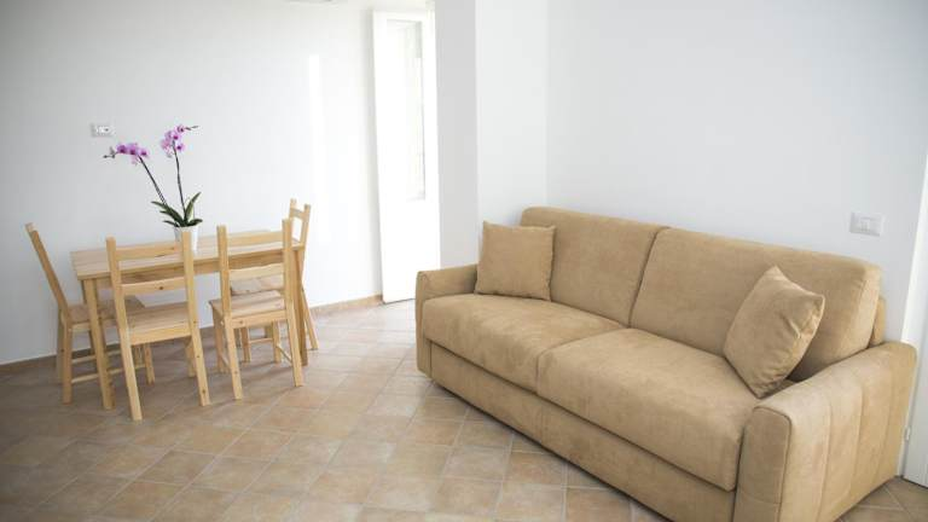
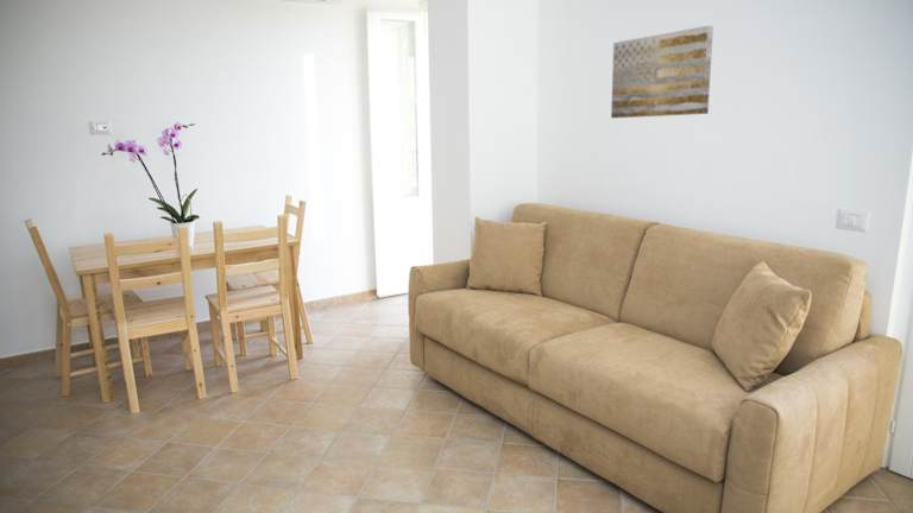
+ wall art [610,25,714,119]
